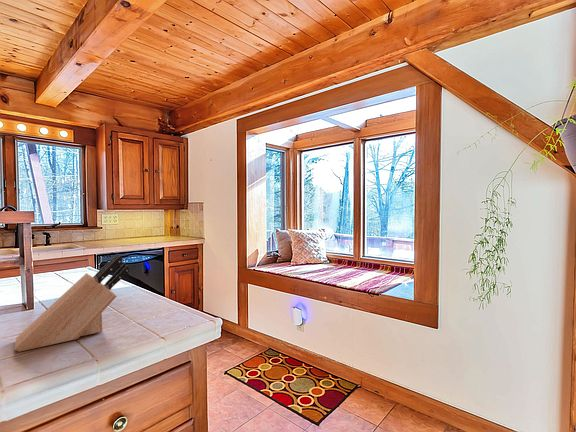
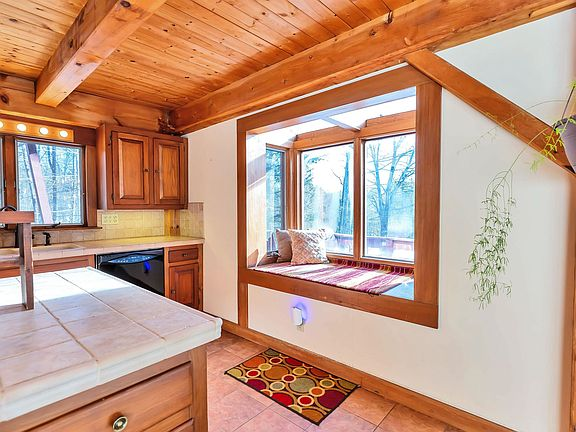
- knife block [13,253,130,353]
